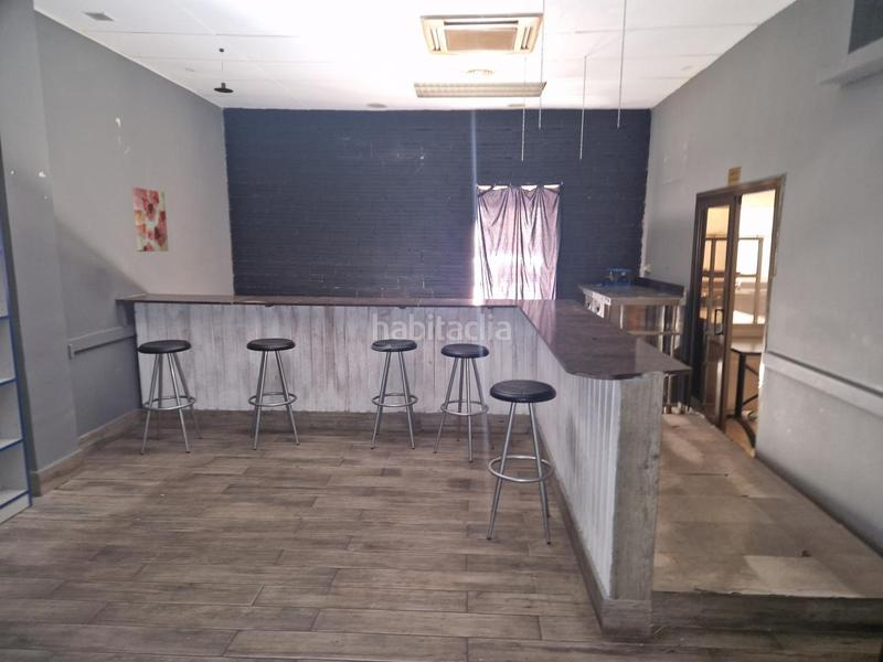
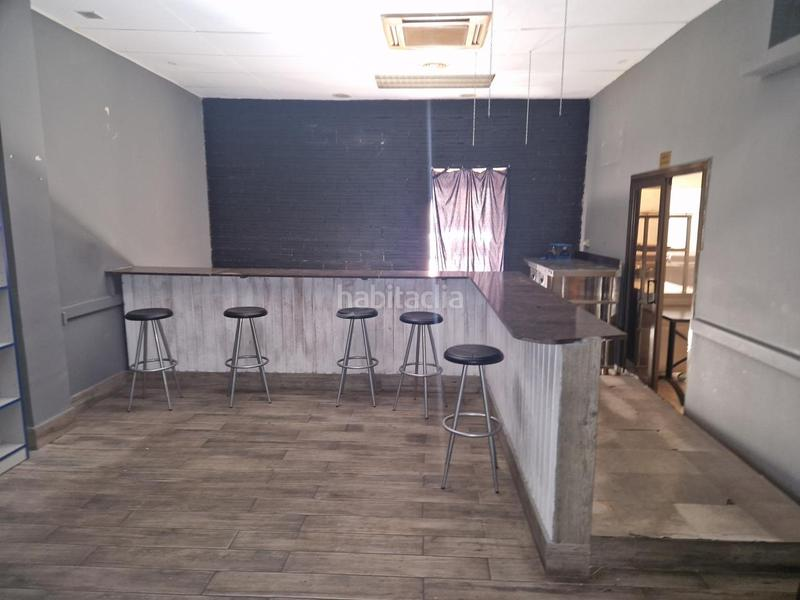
- wall art [131,186,170,253]
- pendant light [213,47,234,94]
